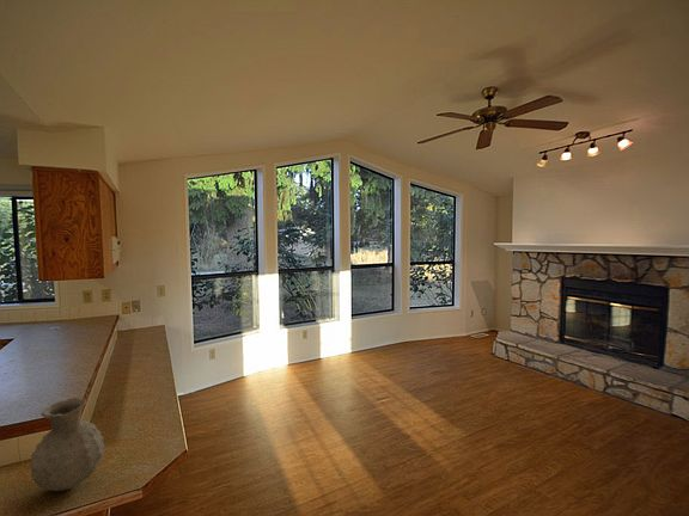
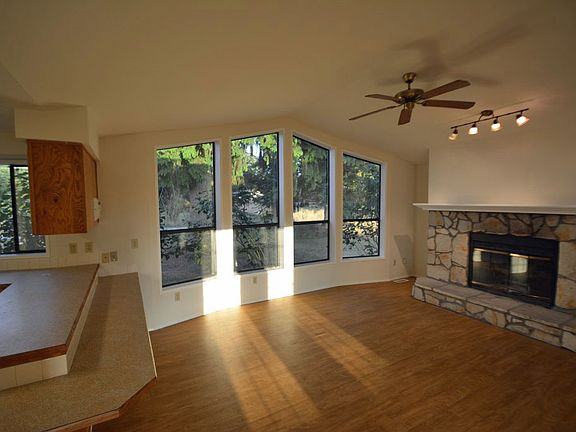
- vase [29,397,106,492]
